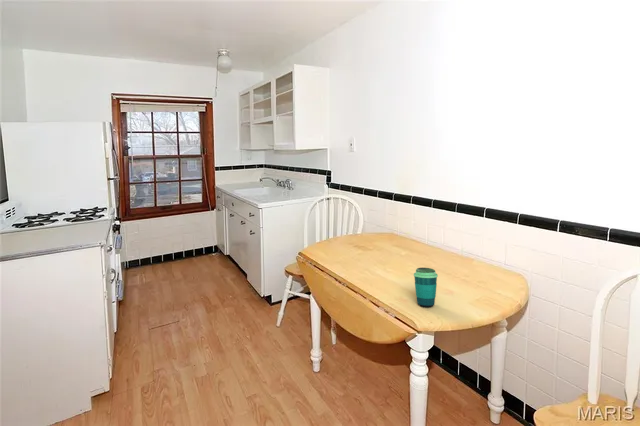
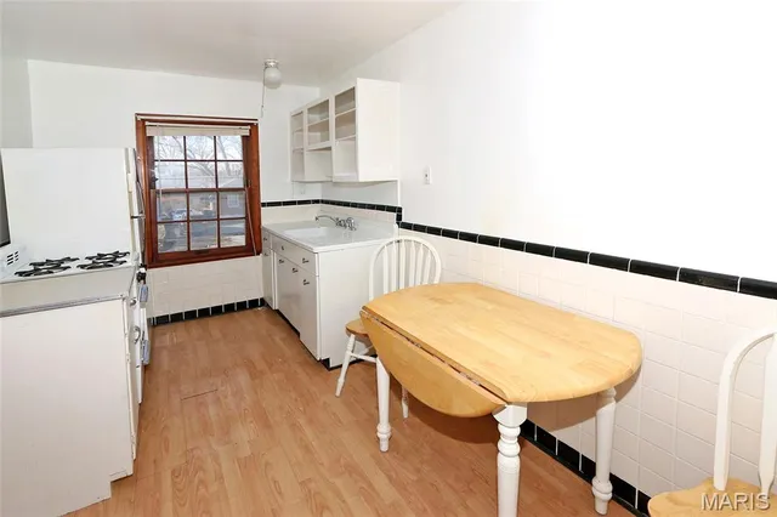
- cup [413,267,439,308]
